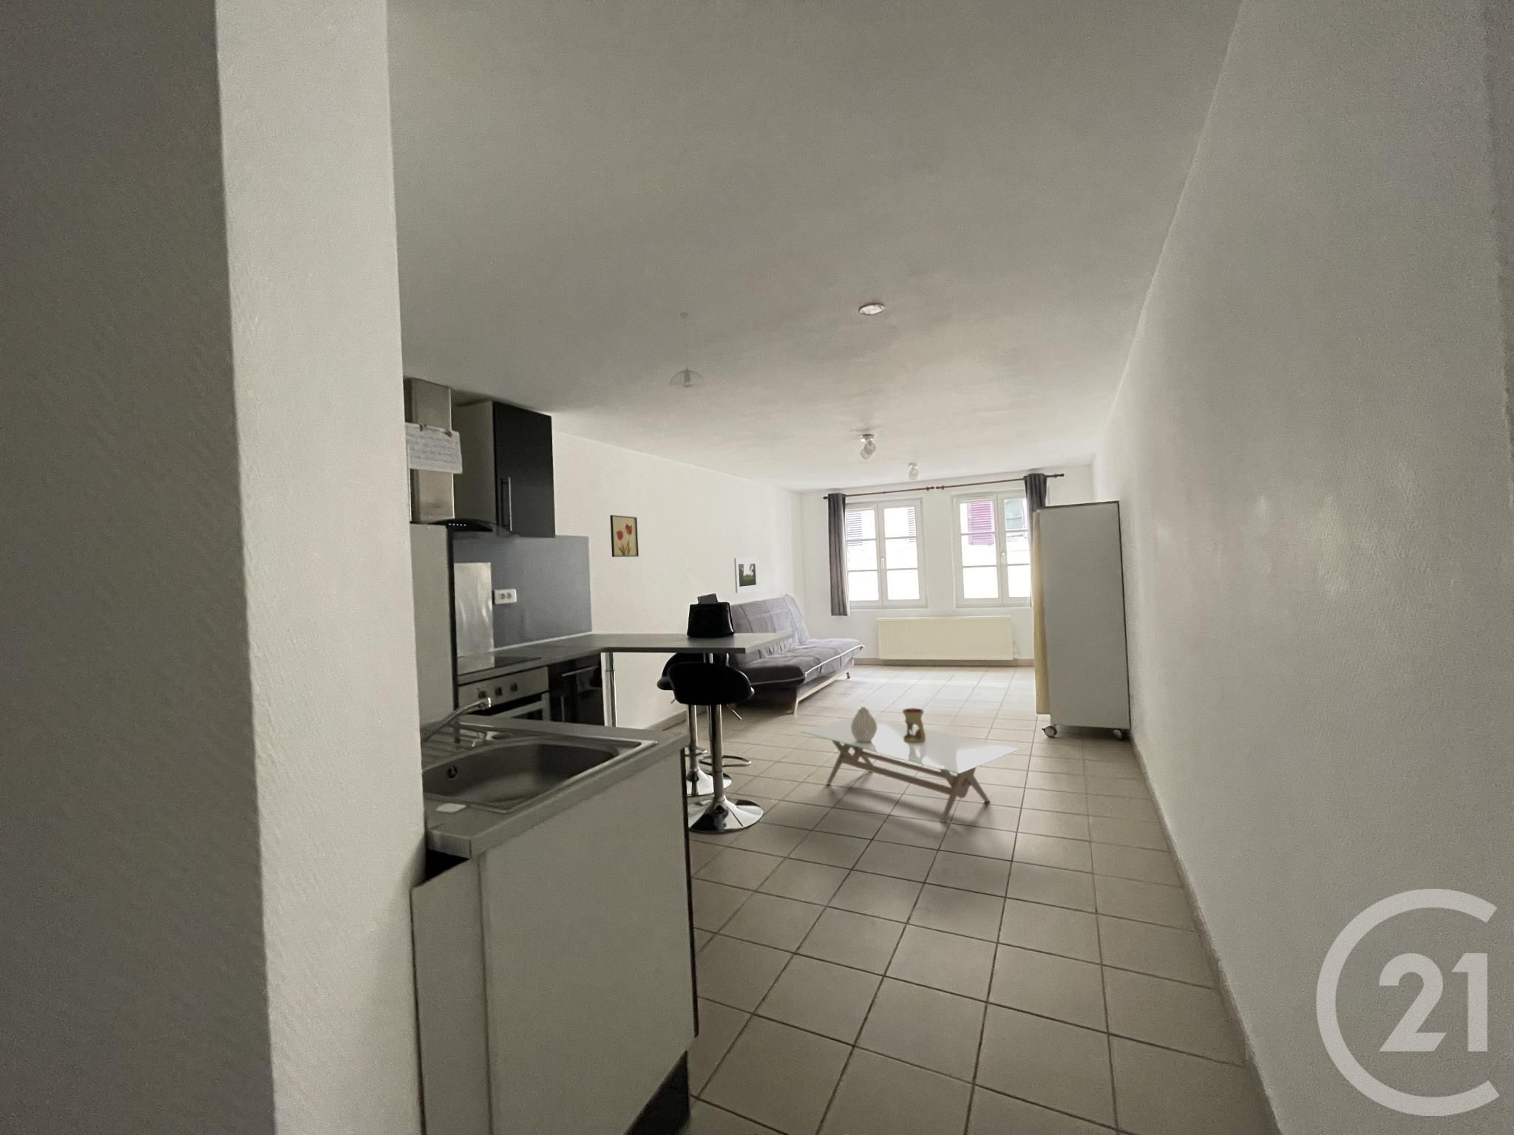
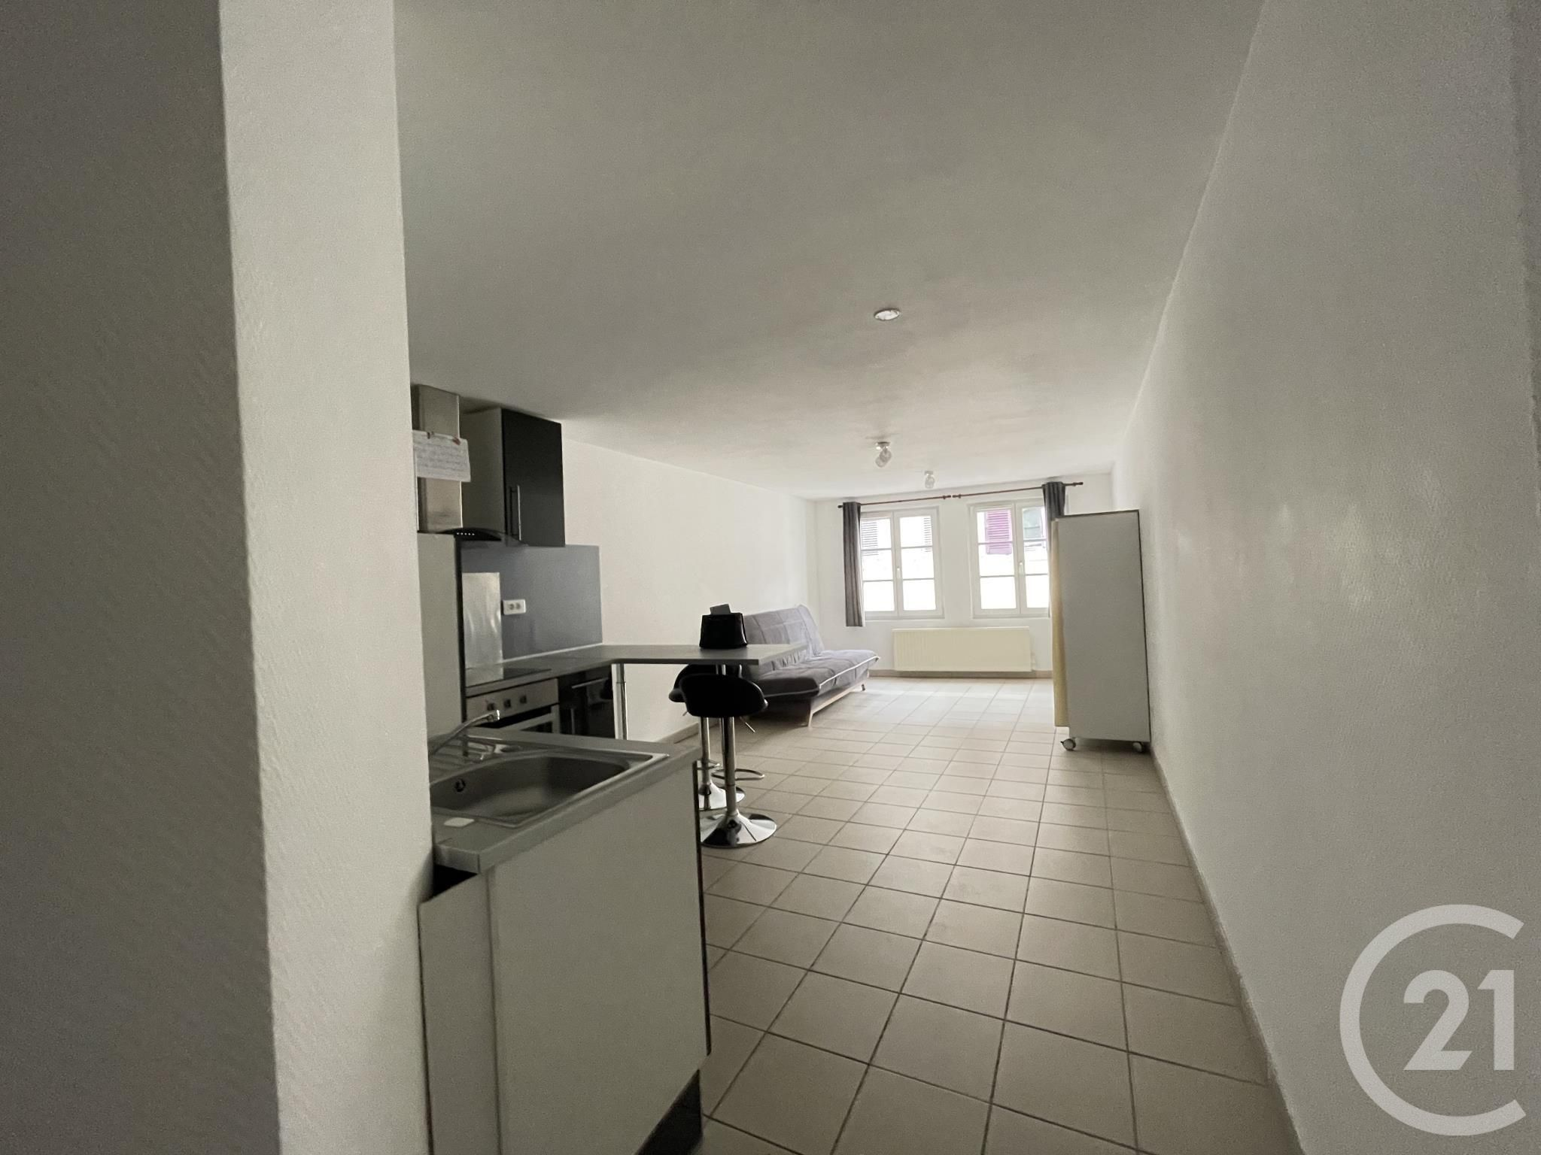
- wall art [609,514,639,558]
- vase [851,707,877,743]
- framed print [733,557,759,594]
- pendant light [669,312,707,391]
- oil burner [902,707,925,744]
- coffee table [800,717,1019,823]
